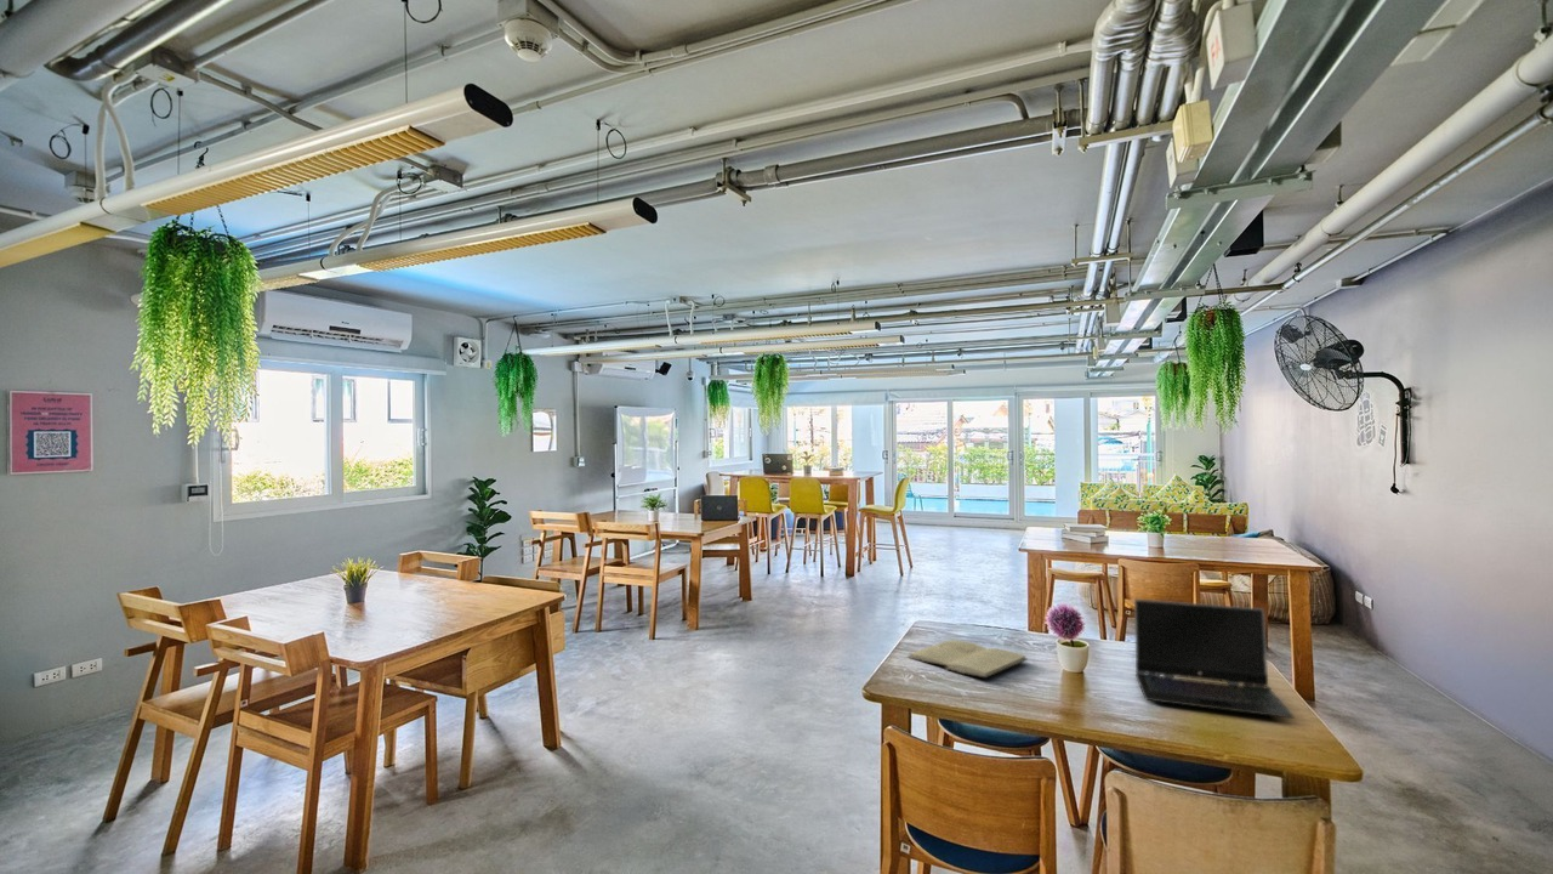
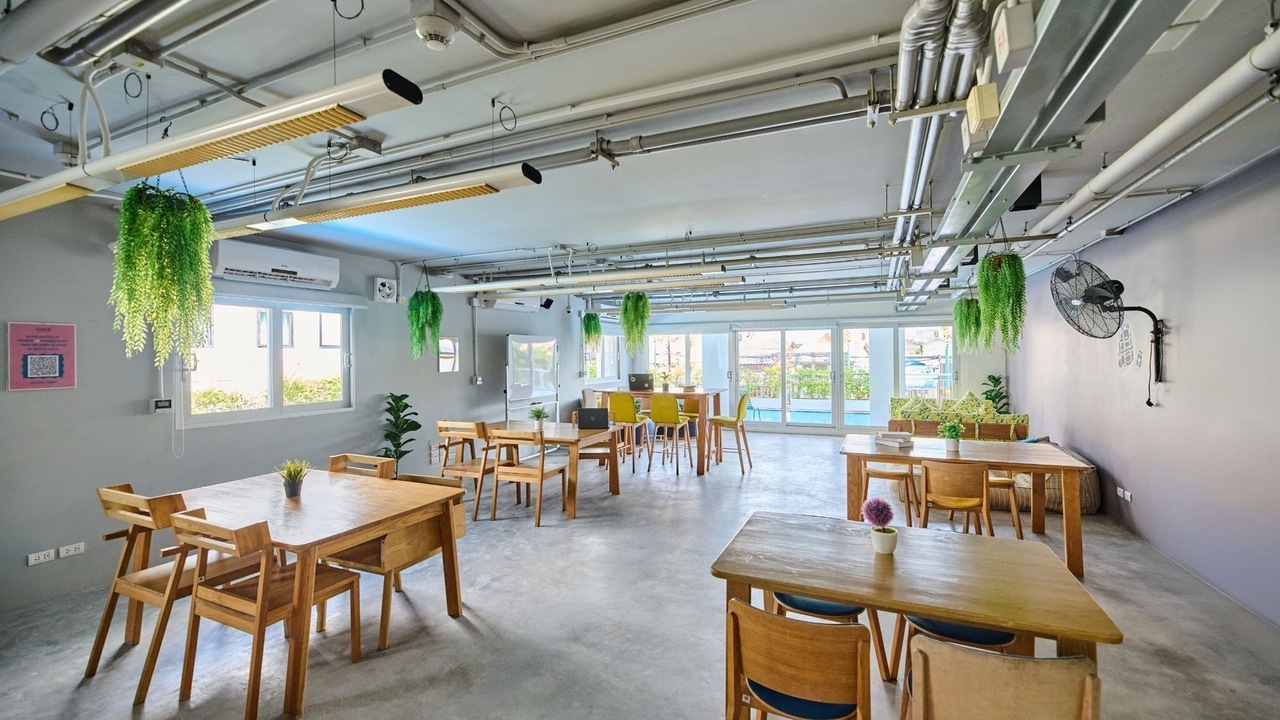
- laptop computer [1133,597,1296,720]
- book [905,639,1029,679]
